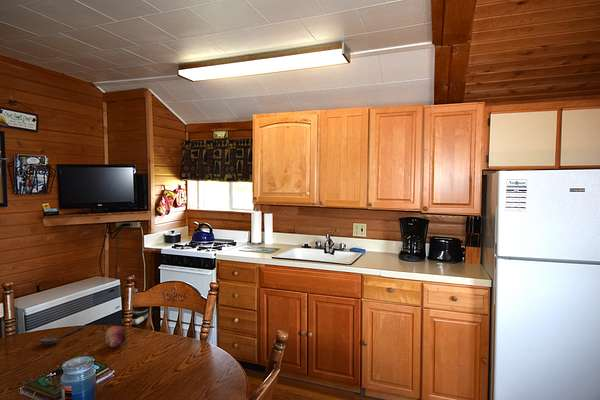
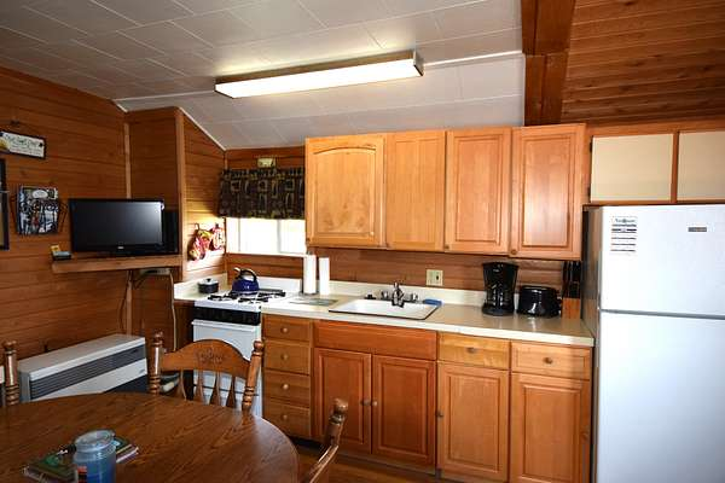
- fruit [104,325,126,348]
- spoon [38,325,85,346]
